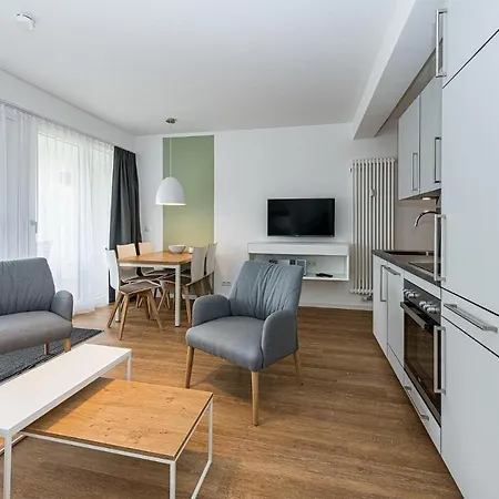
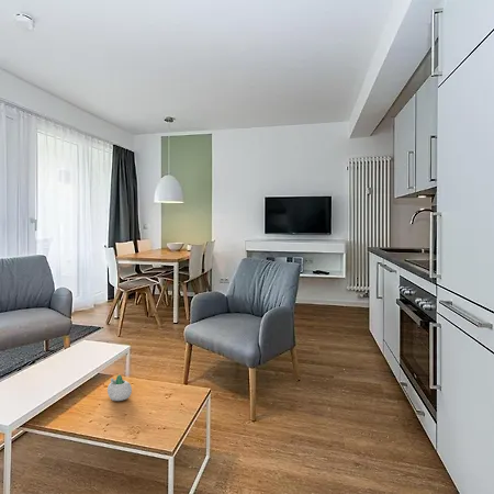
+ succulent planter [106,374,133,402]
